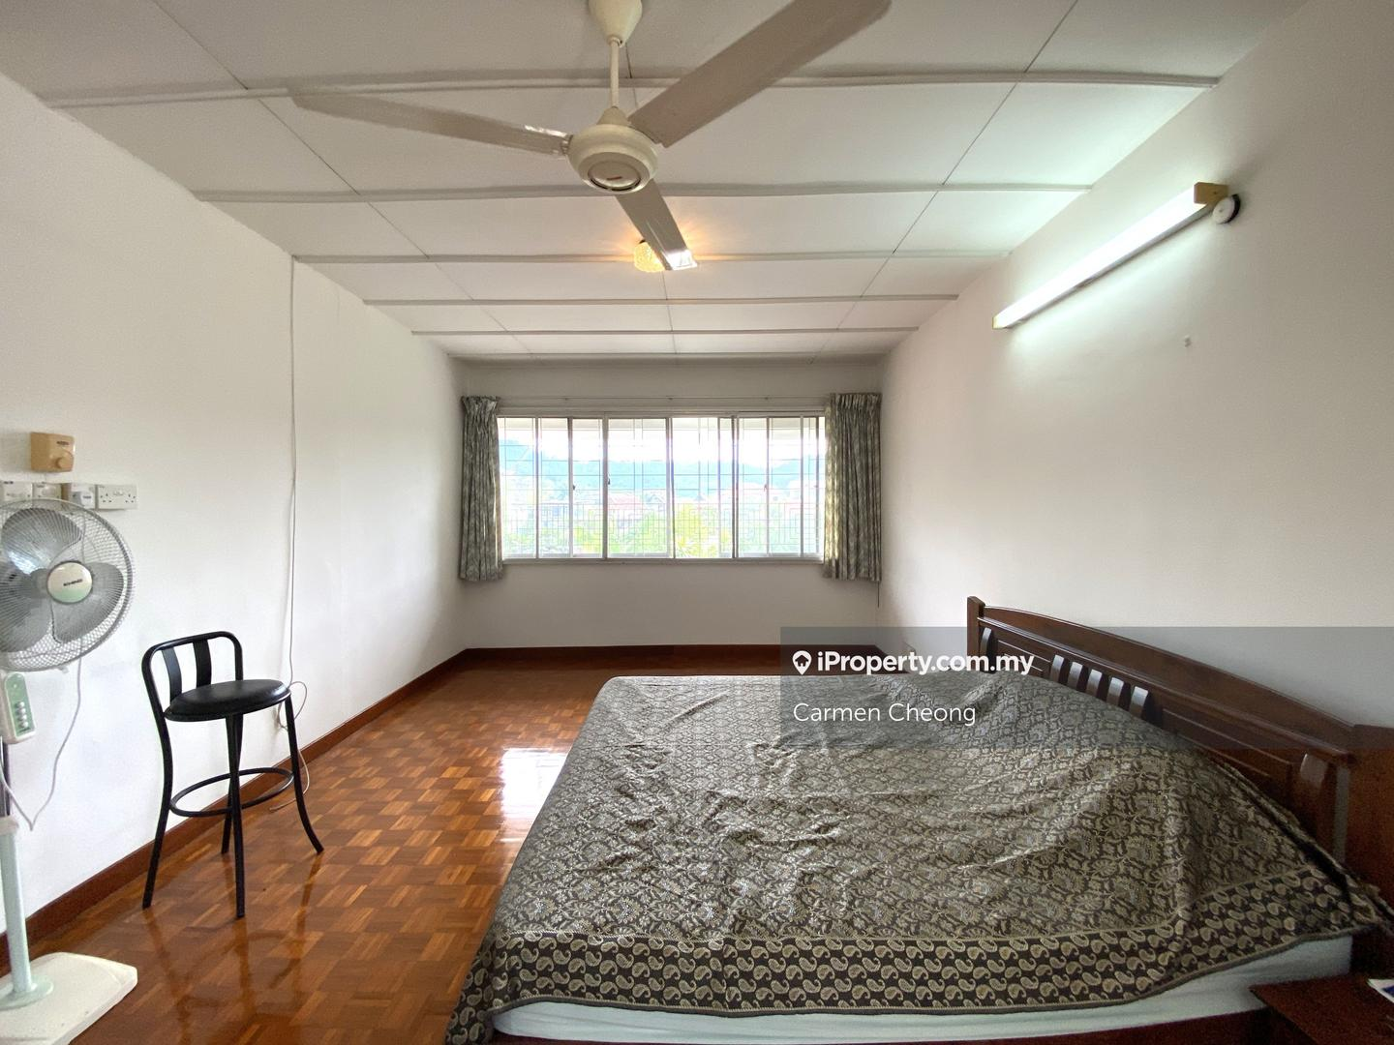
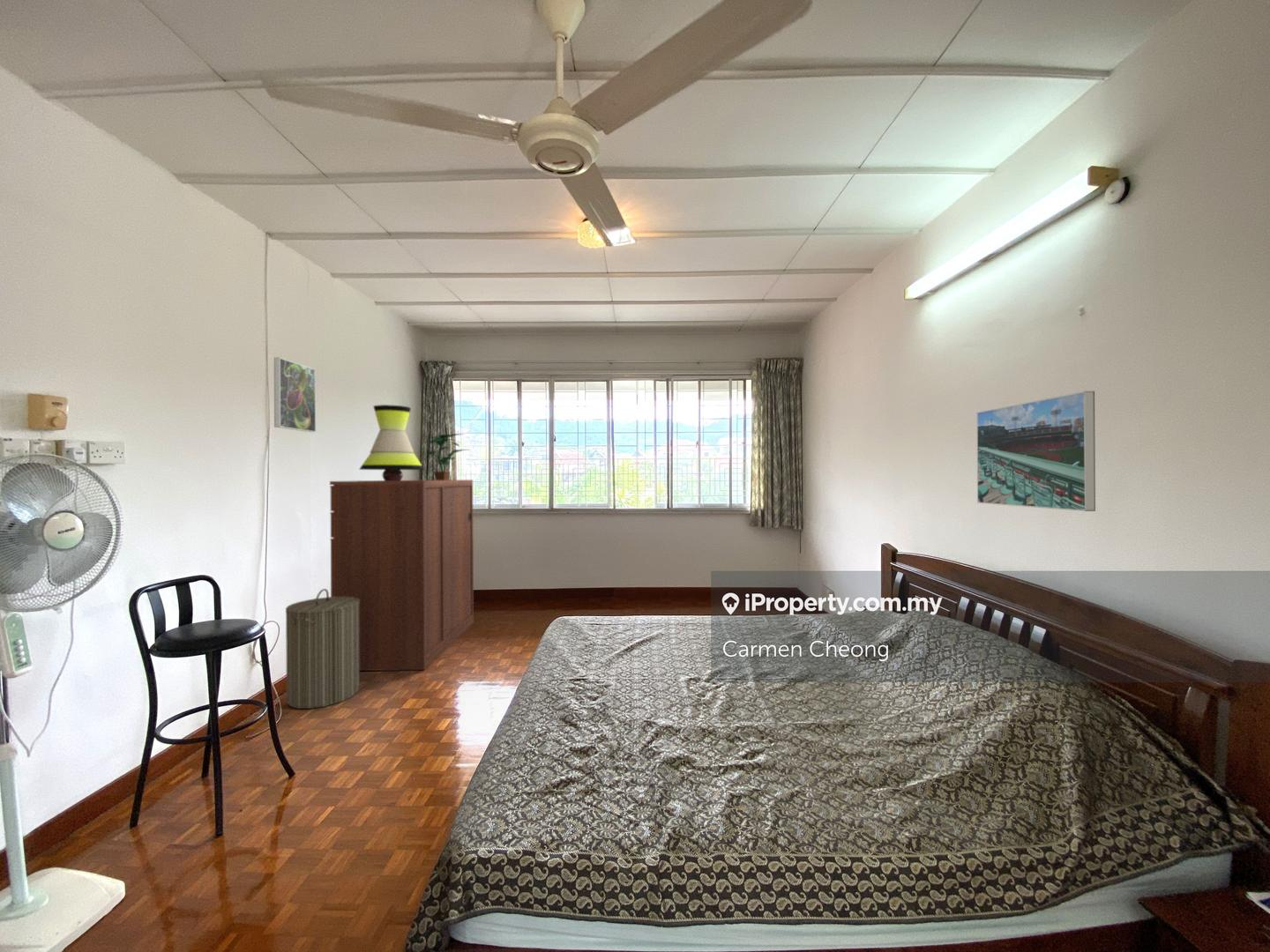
+ potted plant [419,433,470,480]
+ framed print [273,357,317,433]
+ dresser [329,479,474,672]
+ table lamp [358,404,425,480]
+ laundry hamper [285,588,361,710]
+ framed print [976,390,1096,512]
